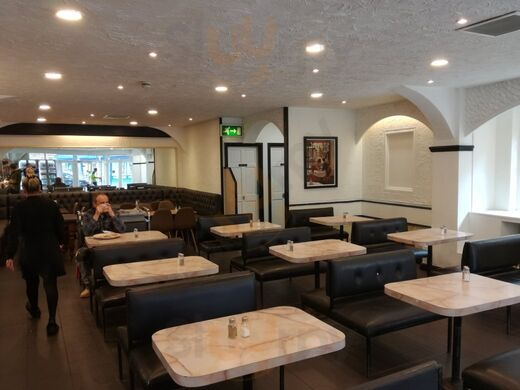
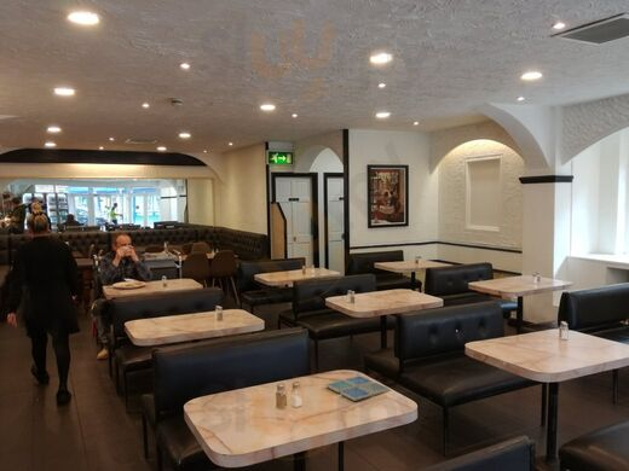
+ drink coaster [324,374,392,402]
